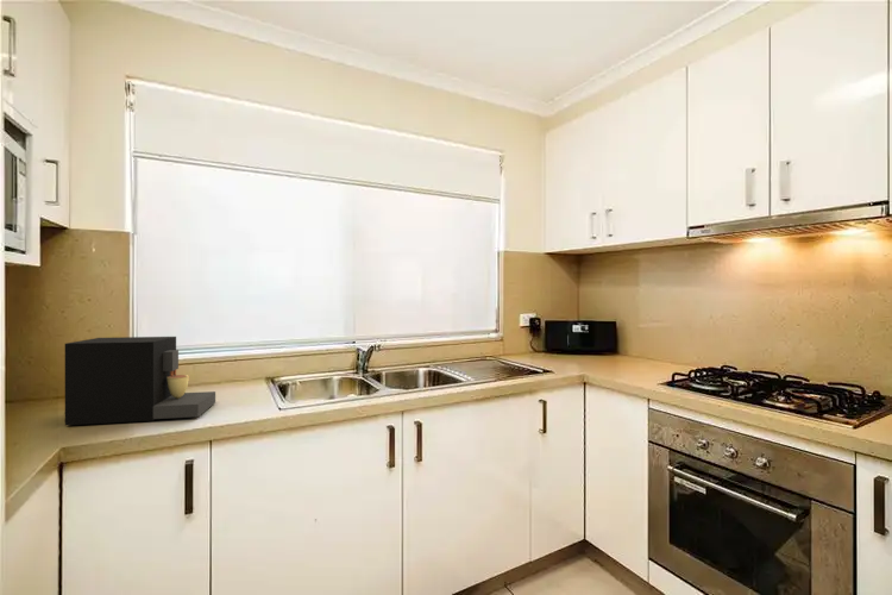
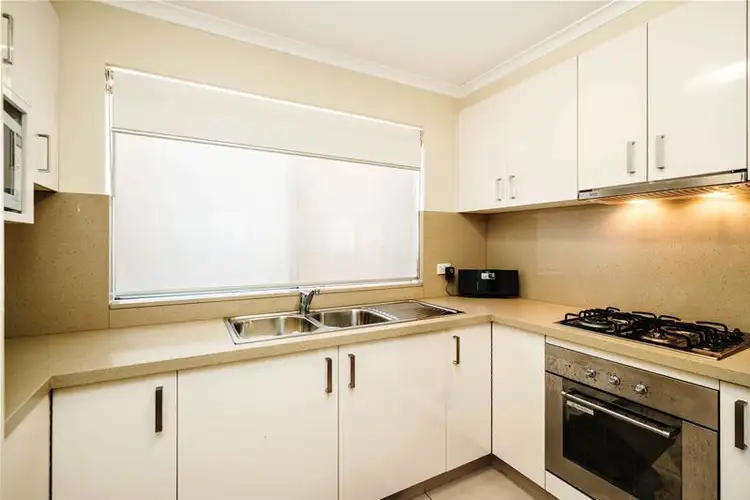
- coffee maker [64,336,216,426]
